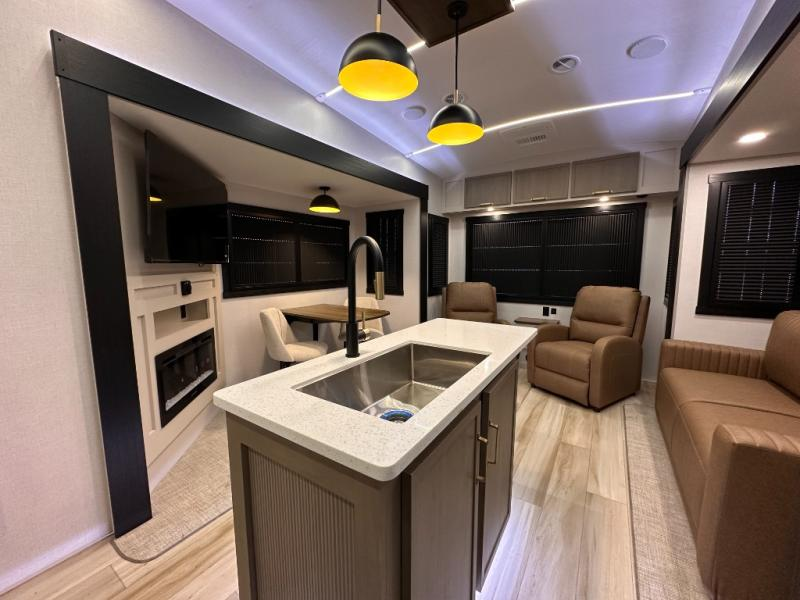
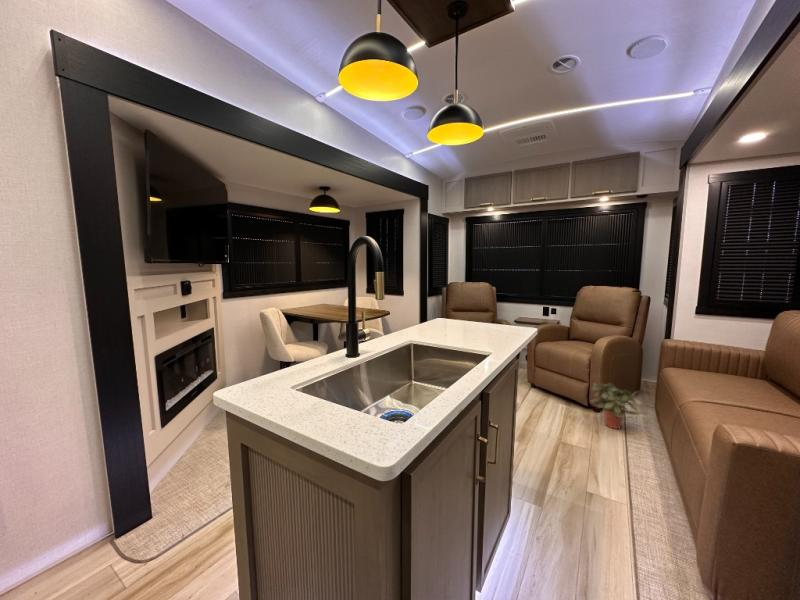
+ potted plant [589,382,642,430]
